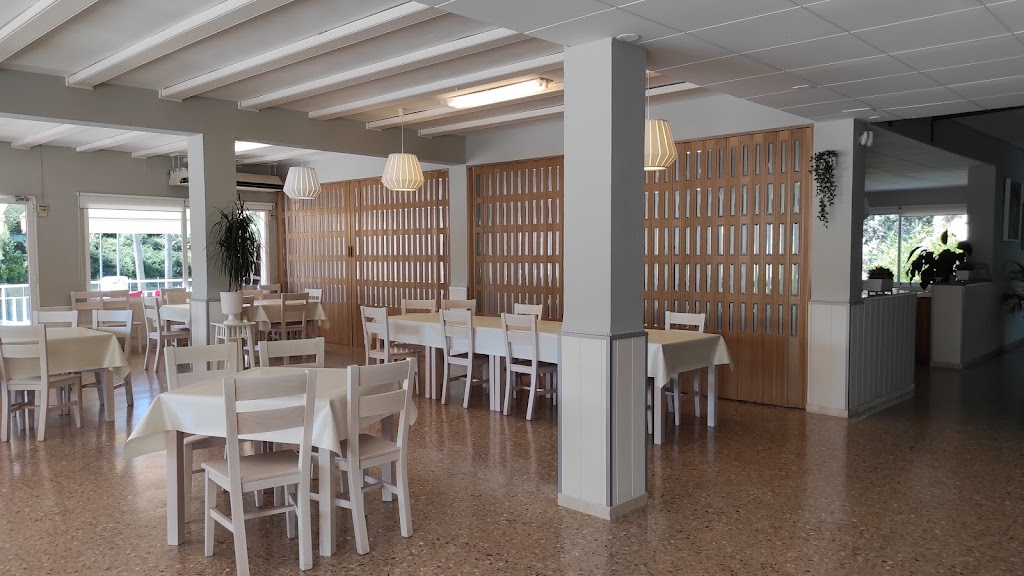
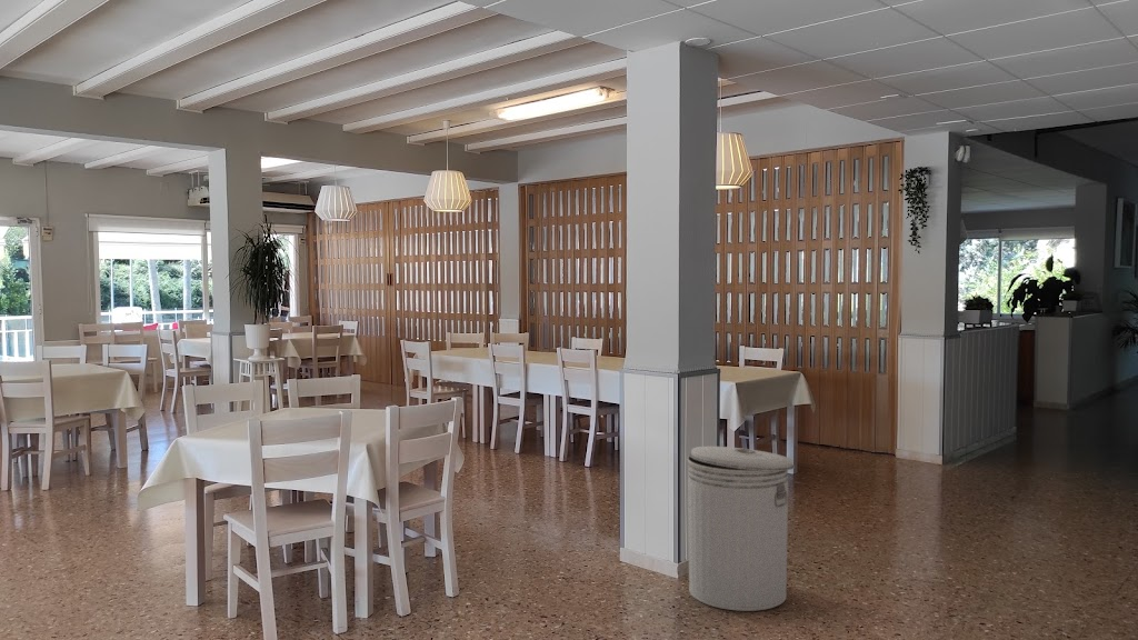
+ can [687,446,796,612]
